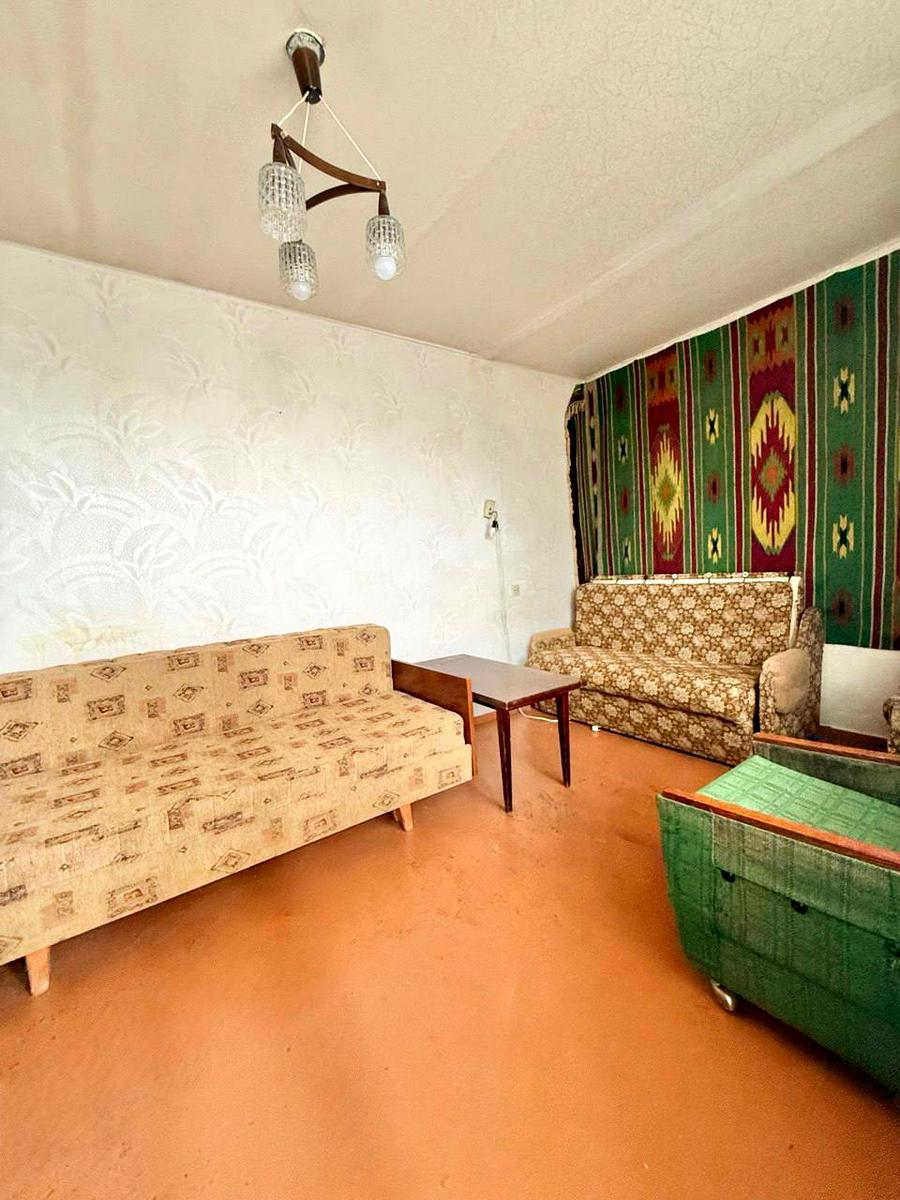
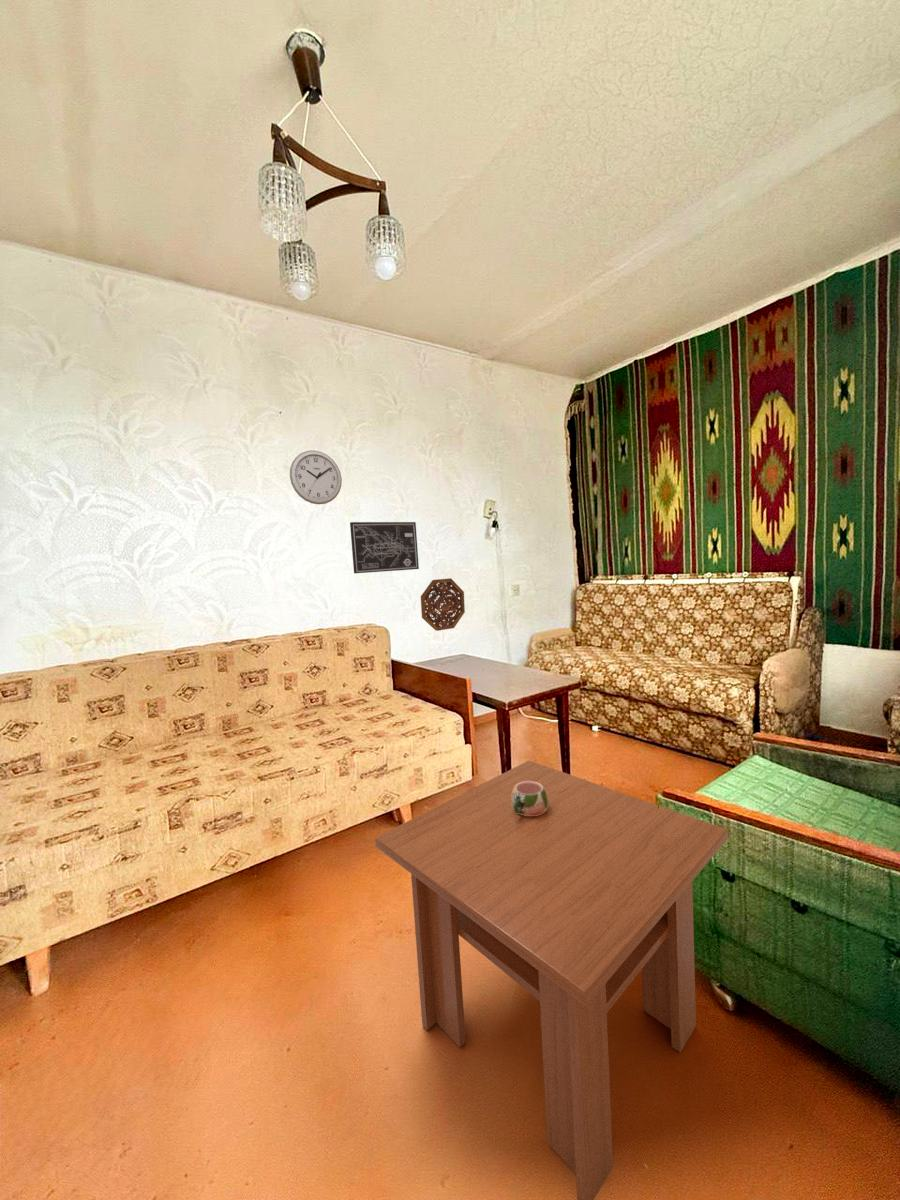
+ wall art [349,521,420,574]
+ mug [512,781,548,816]
+ decorative platter [420,577,466,632]
+ wall clock [289,449,343,505]
+ coffee table [374,760,729,1200]
